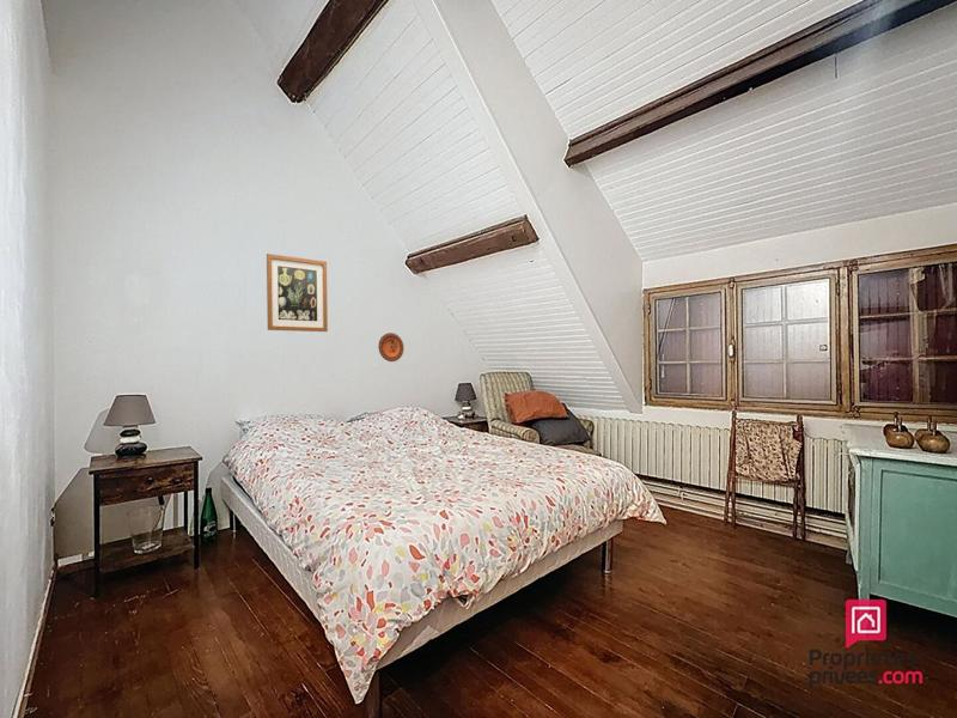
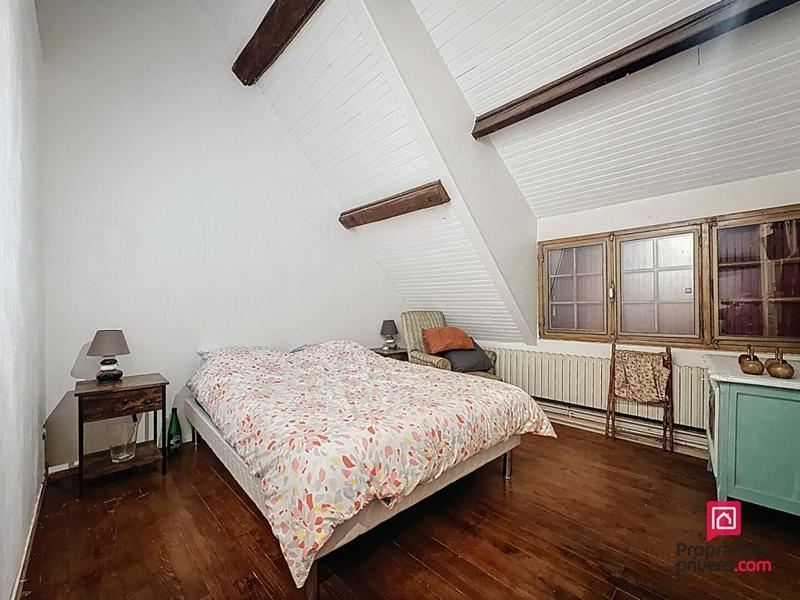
- decorative plate [377,331,406,363]
- wall art [266,252,329,333]
